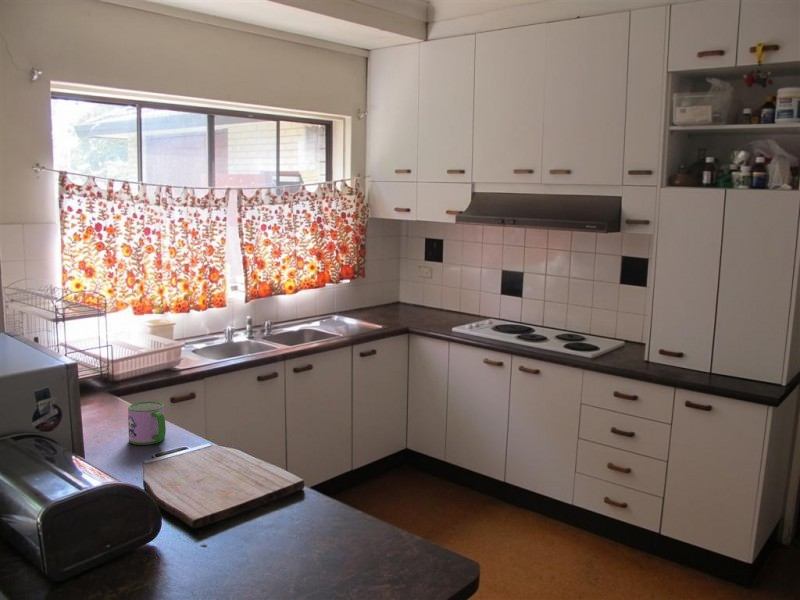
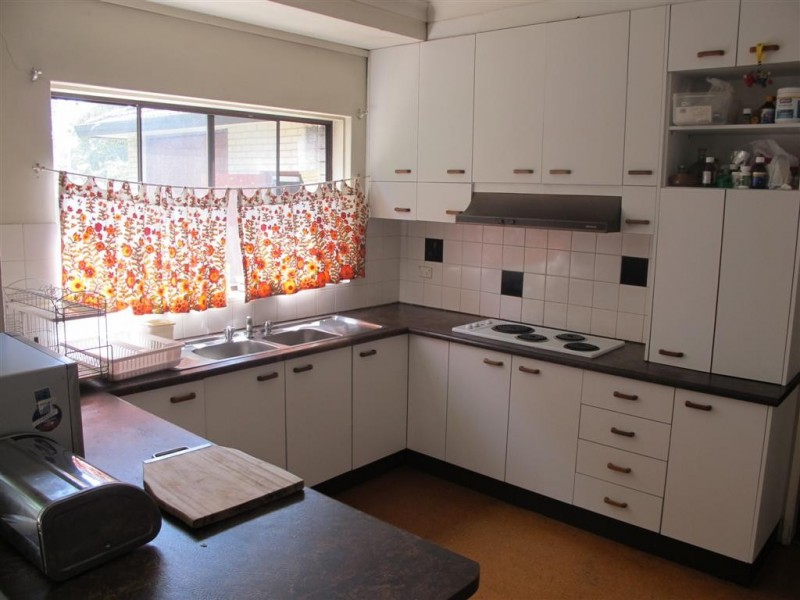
- mug [127,401,167,446]
